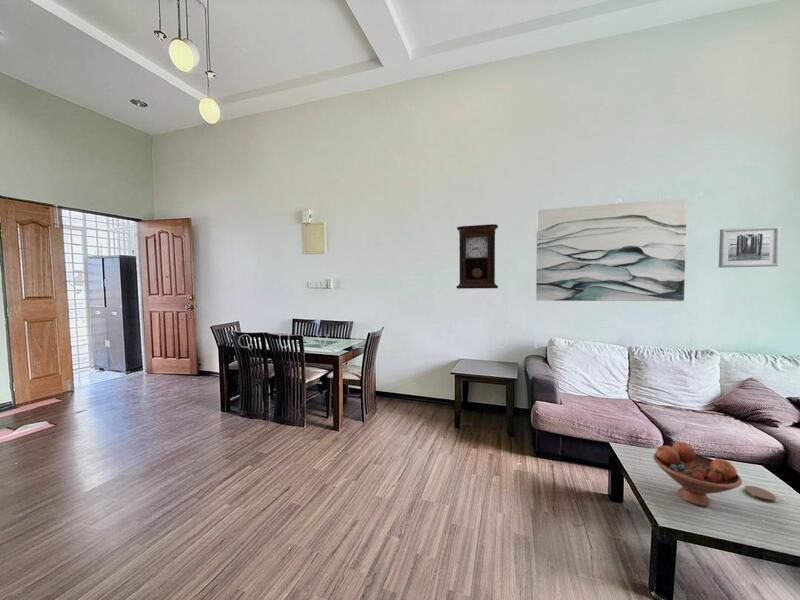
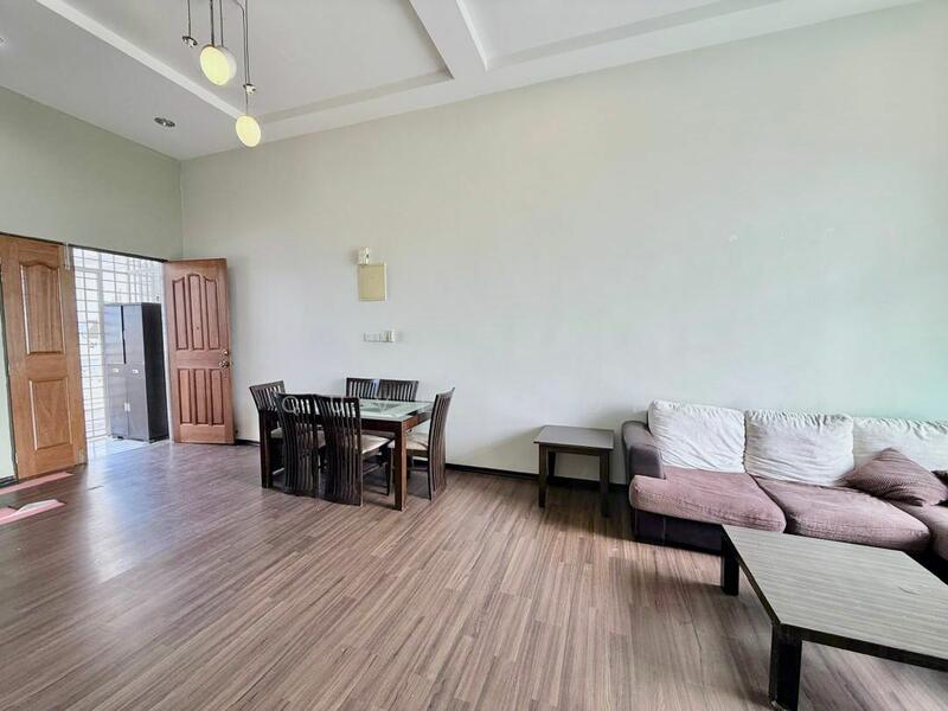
- fruit bowl [652,441,743,507]
- pendulum clock [455,223,499,290]
- coaster [743,485,777,503]
- wall art [718,225,781,269]
- wall art [535,197,688,302]
